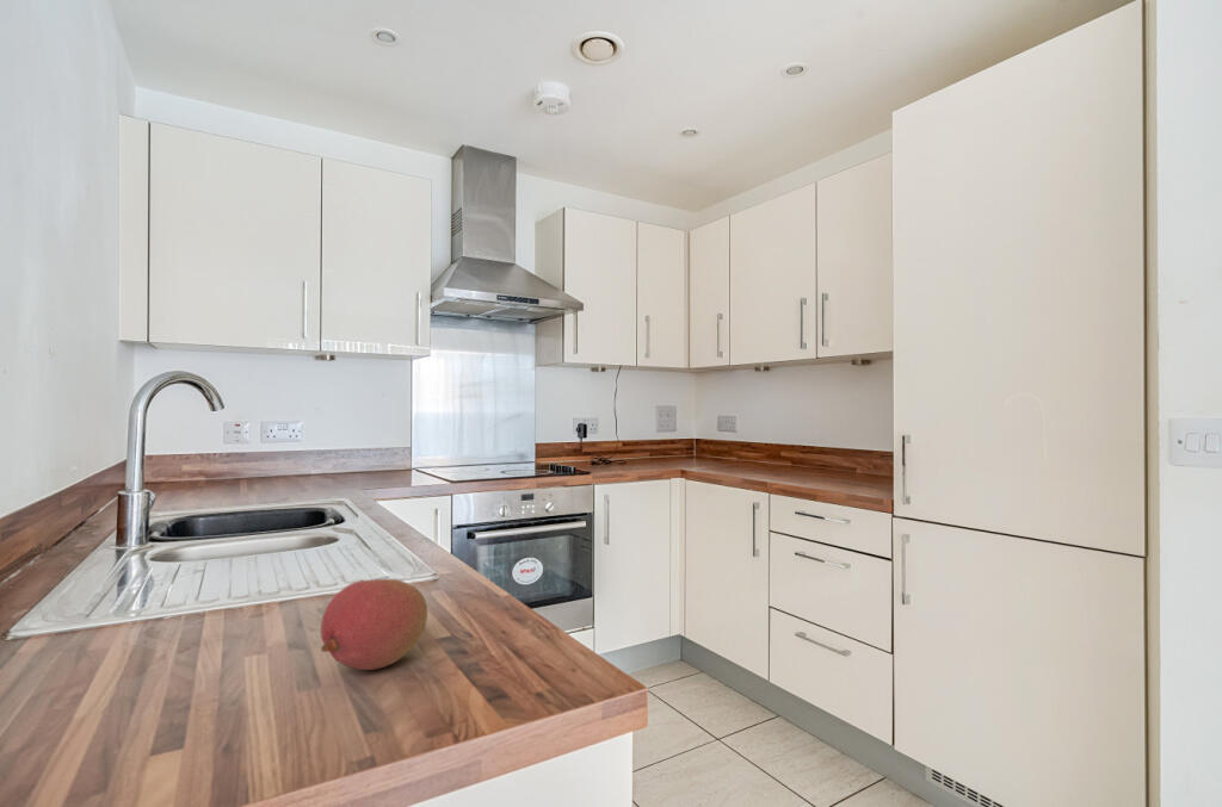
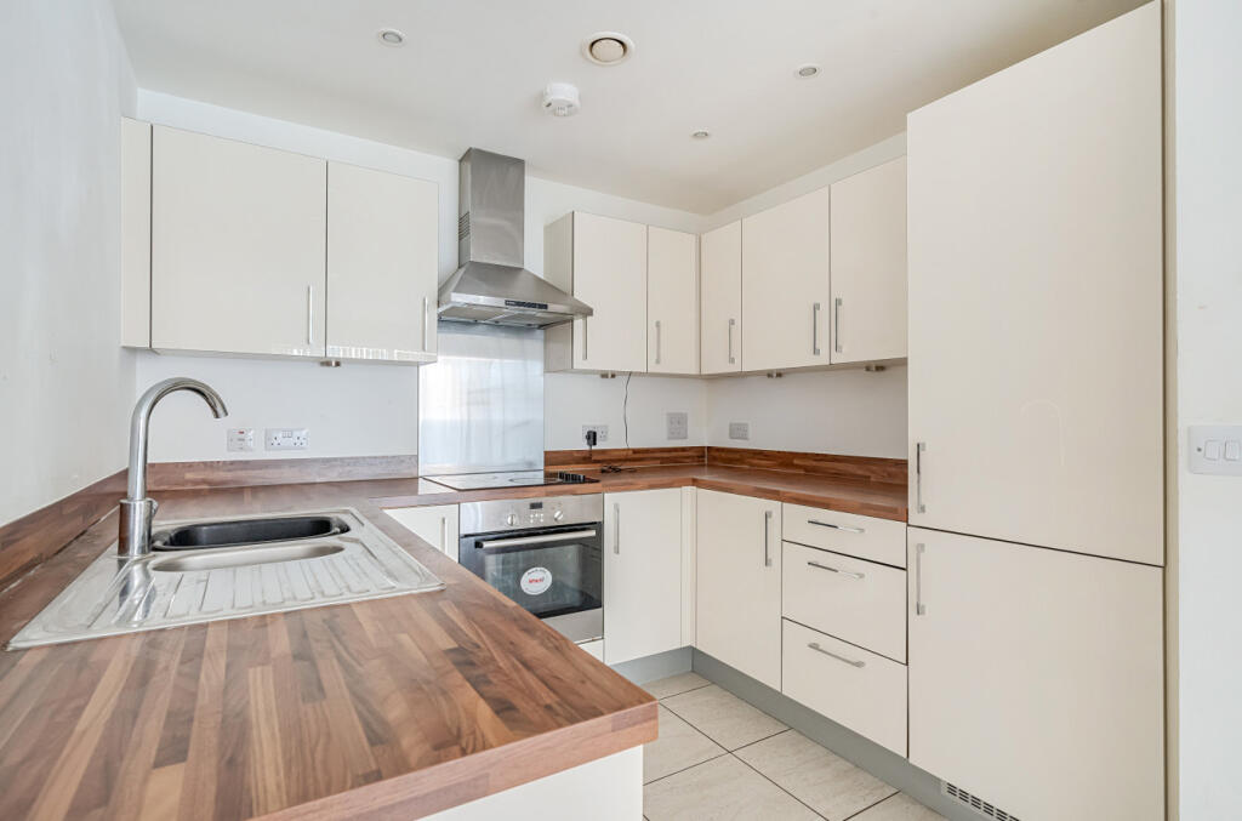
- fruit [320,578,428,671]
